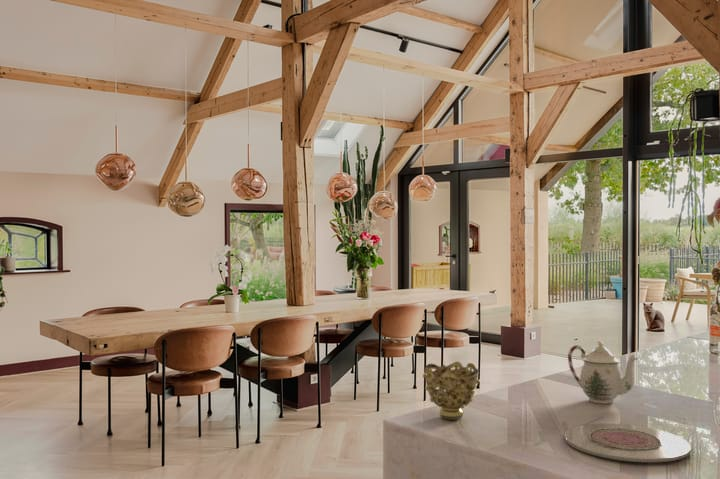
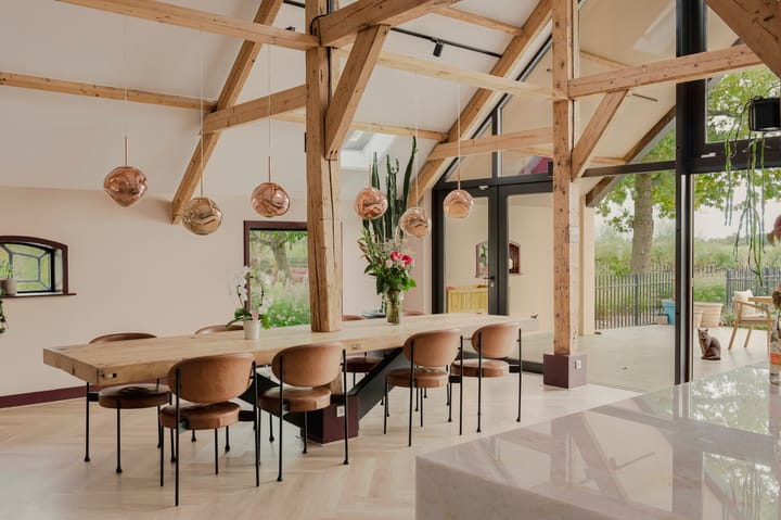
- decorative bowl [422,361,481,421]
- plate [563,422,692,463]
- teapot [567,340,639,405]
